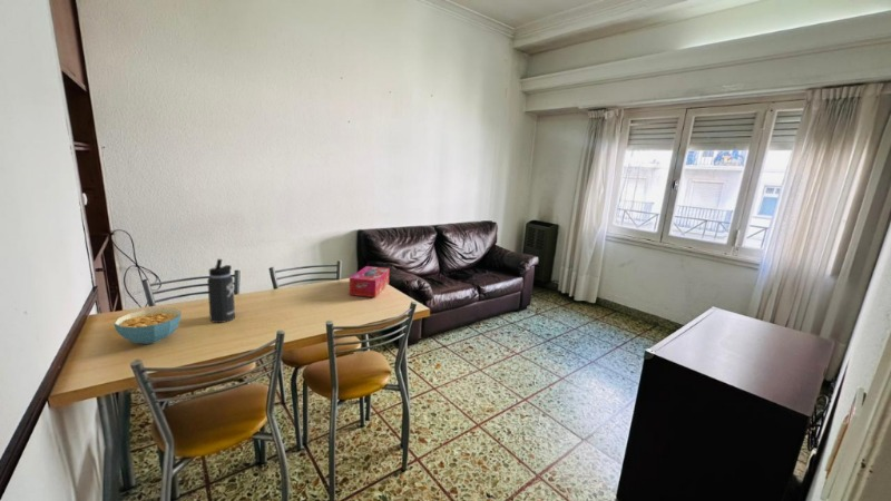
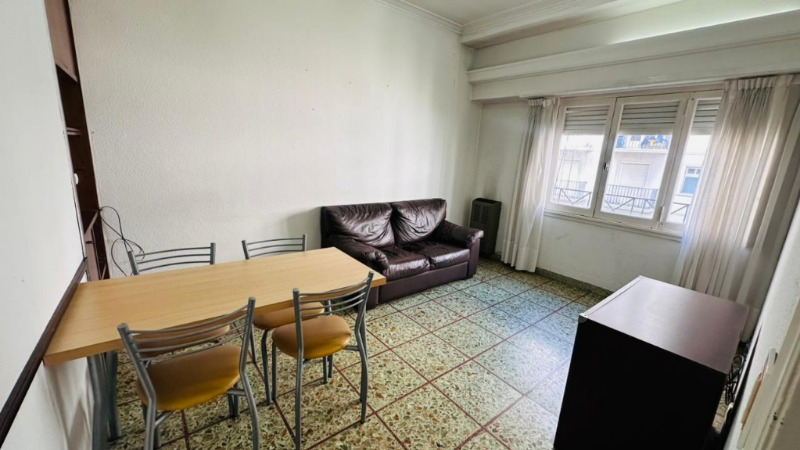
- thermos bottle [206,258,236,324]
- cereal bowl [112,307,183,345]
- tissue box [349,265,391,298]
